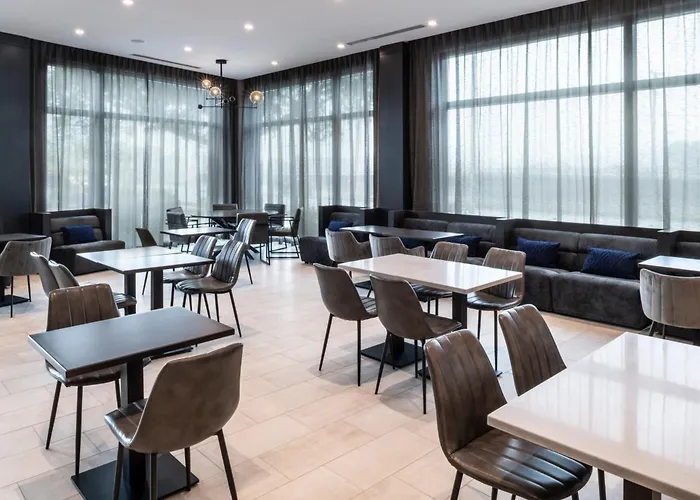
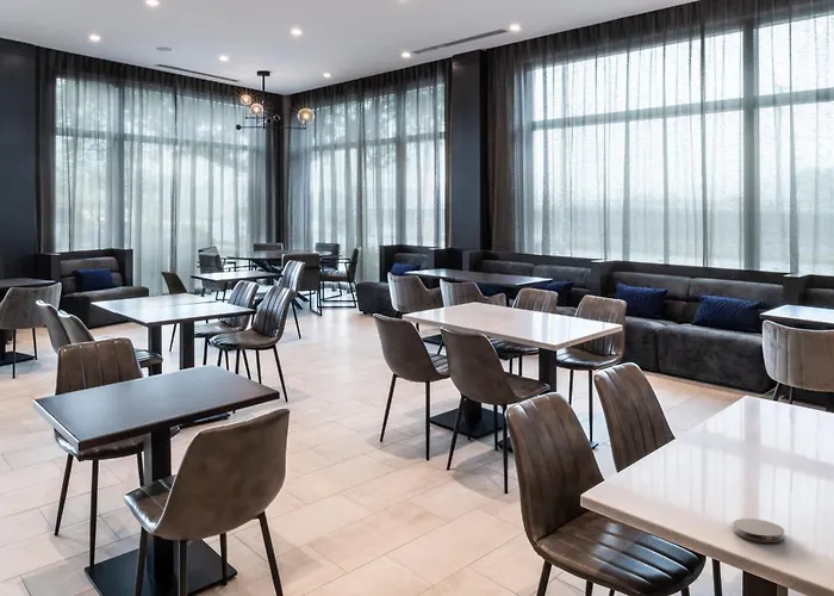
+ coaster [732,517,785,544]
